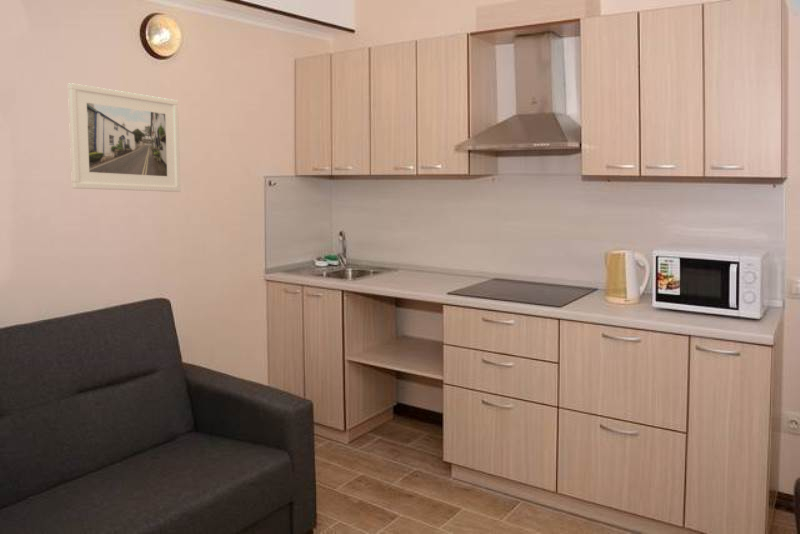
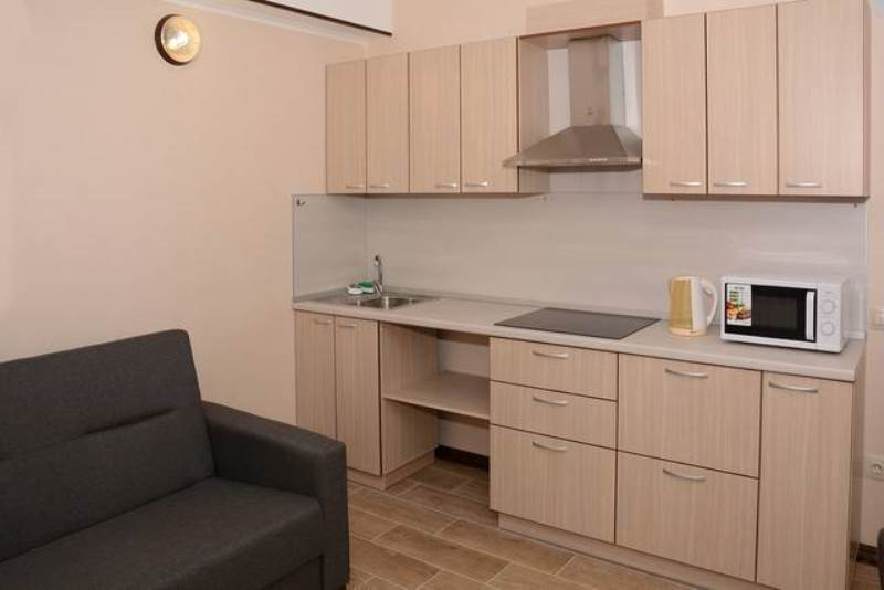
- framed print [67,82,182,193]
